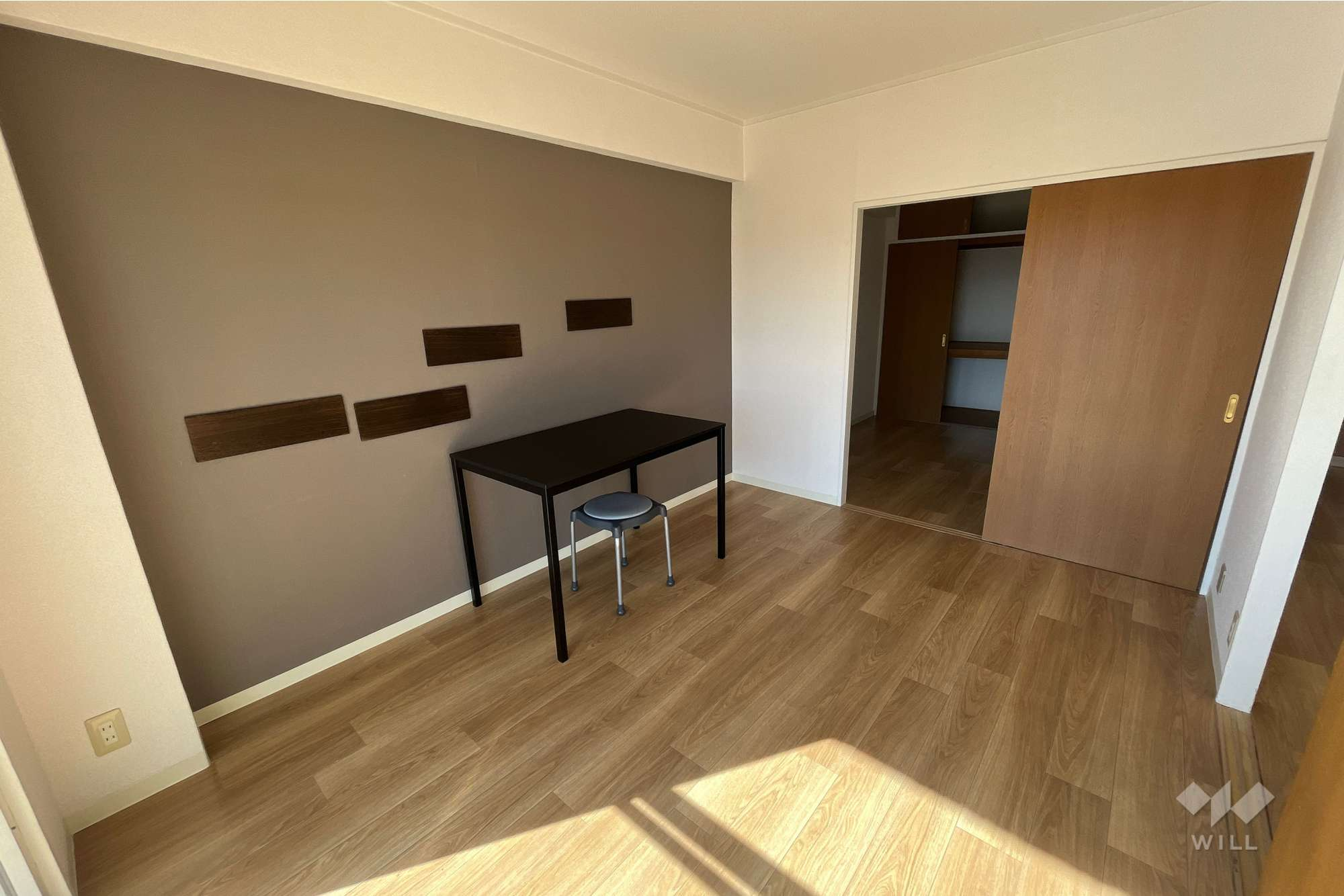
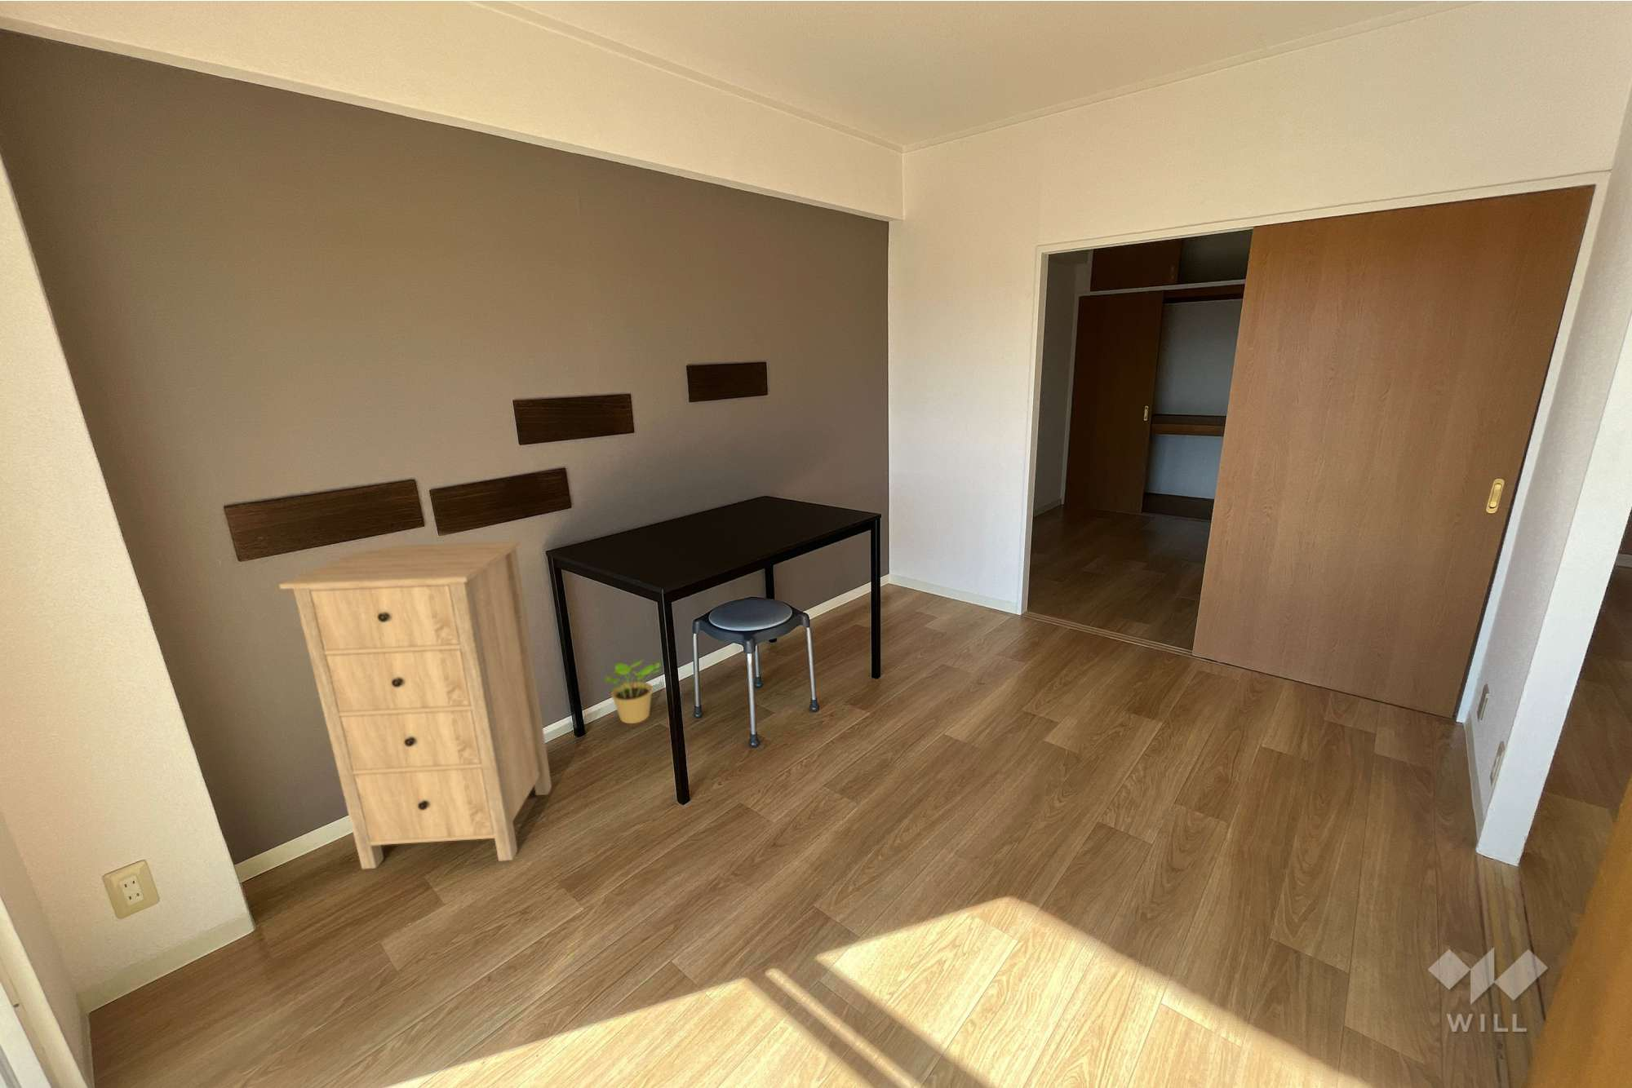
+ potted plant [602,659,662,724]
+ storage cabinet [278,540,552,871]
